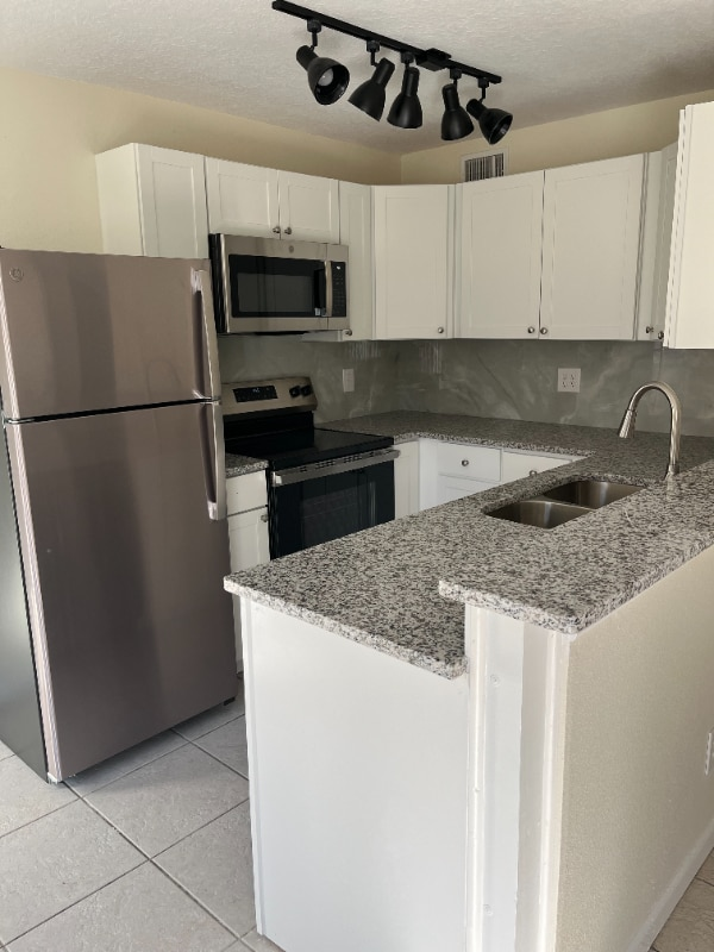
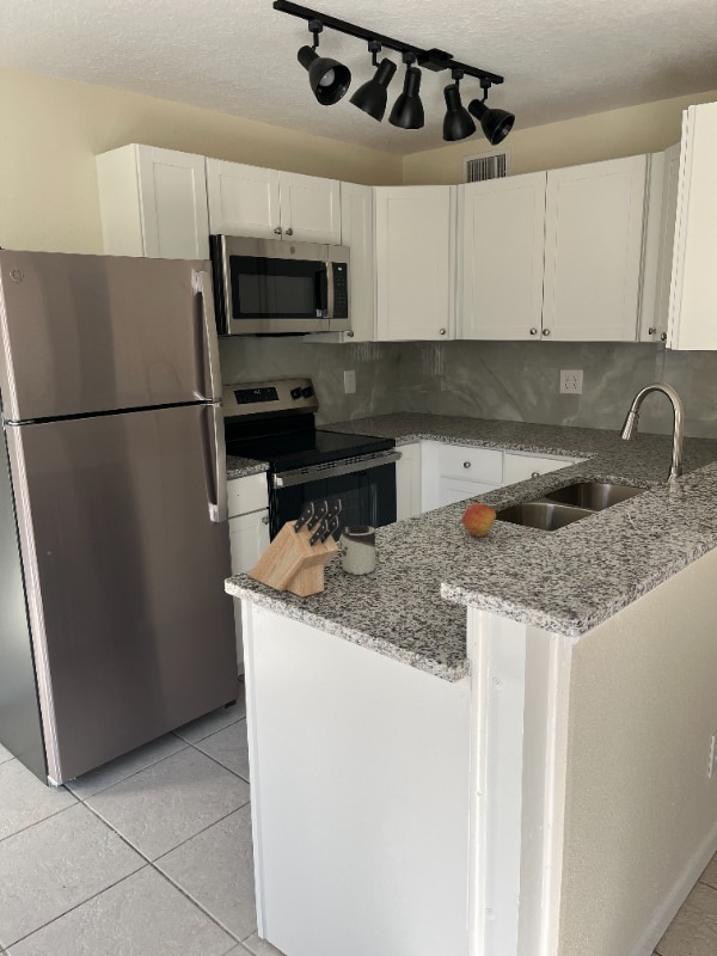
+ knife block [249,498,343,599]
+ fruit [461,503,497,538]
+ cup [338,525,376,576]
